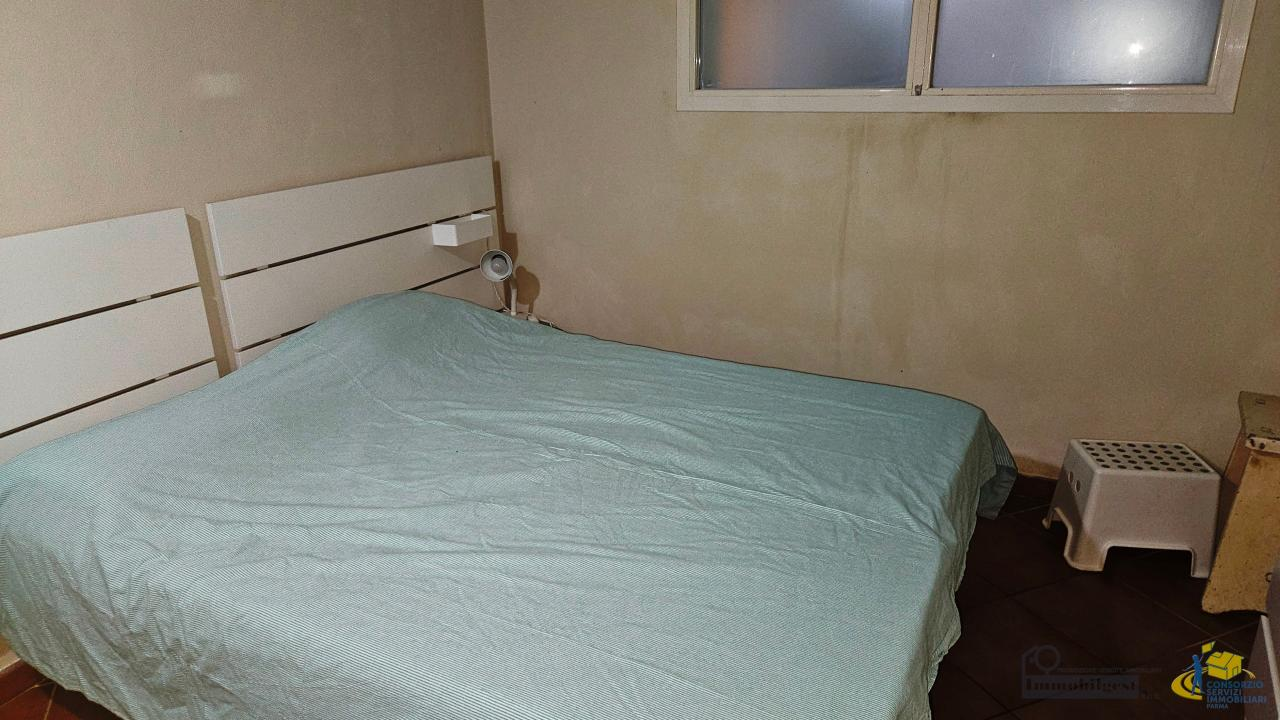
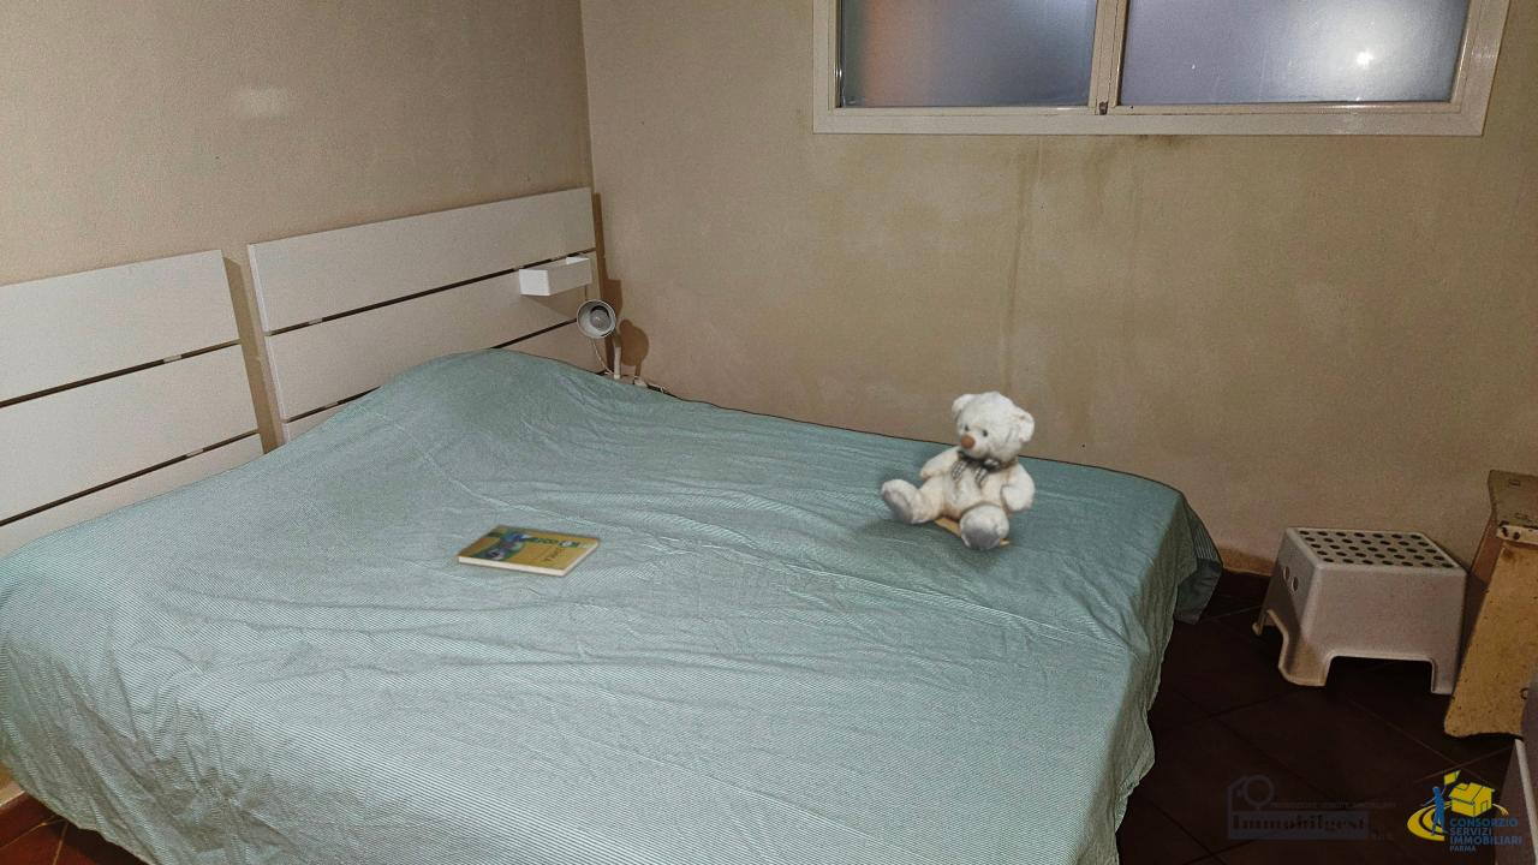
+ booklet [455,526,601,578]
+ teddy bear [880,390,1037,553]
